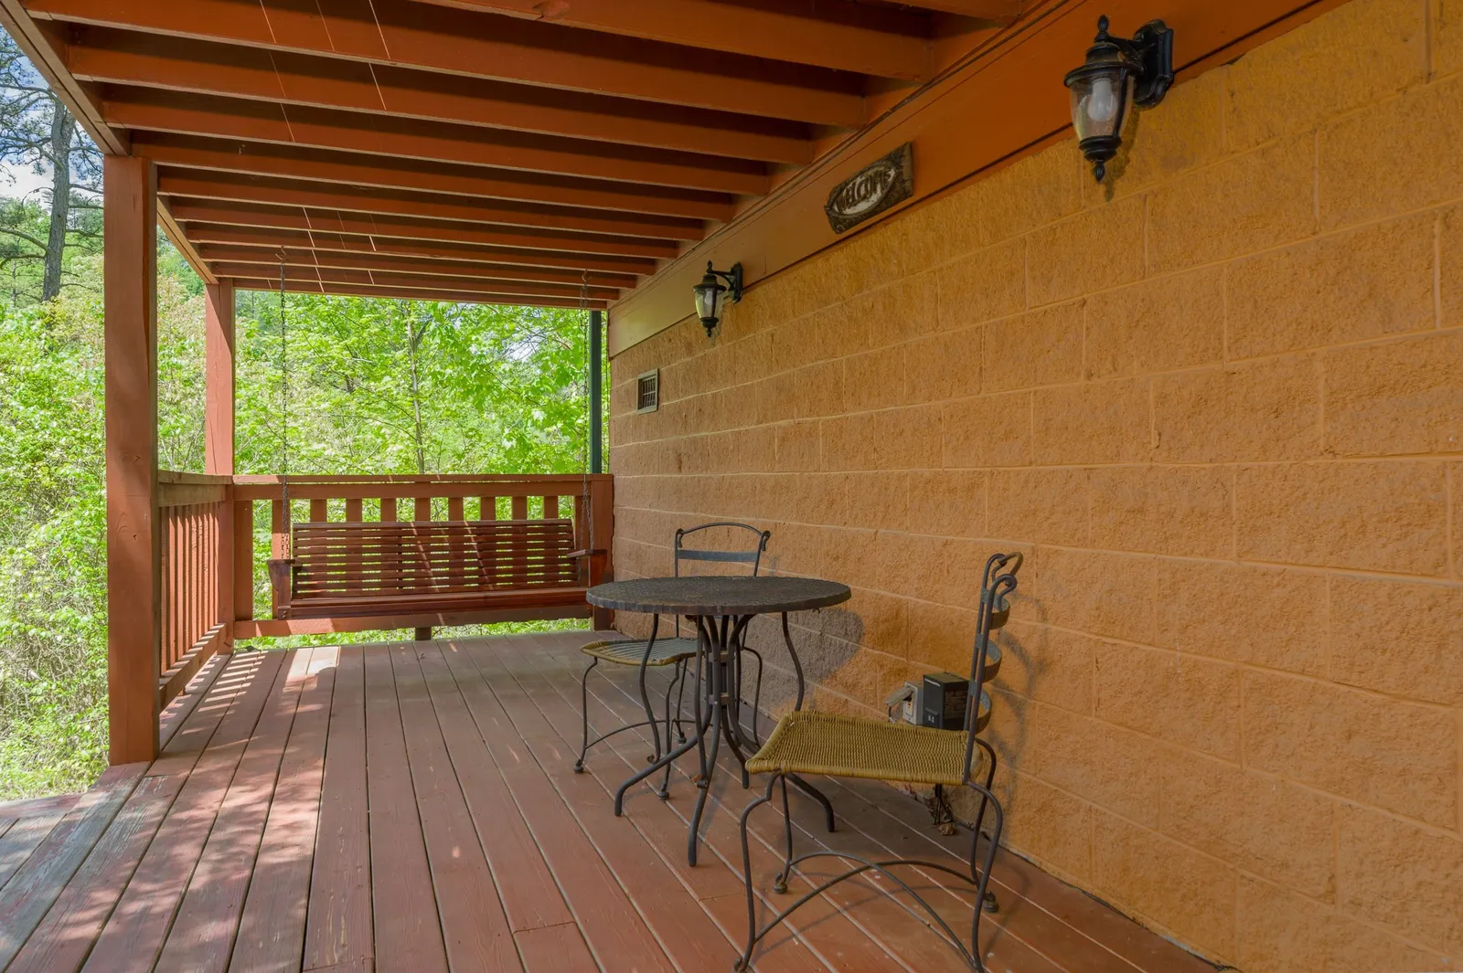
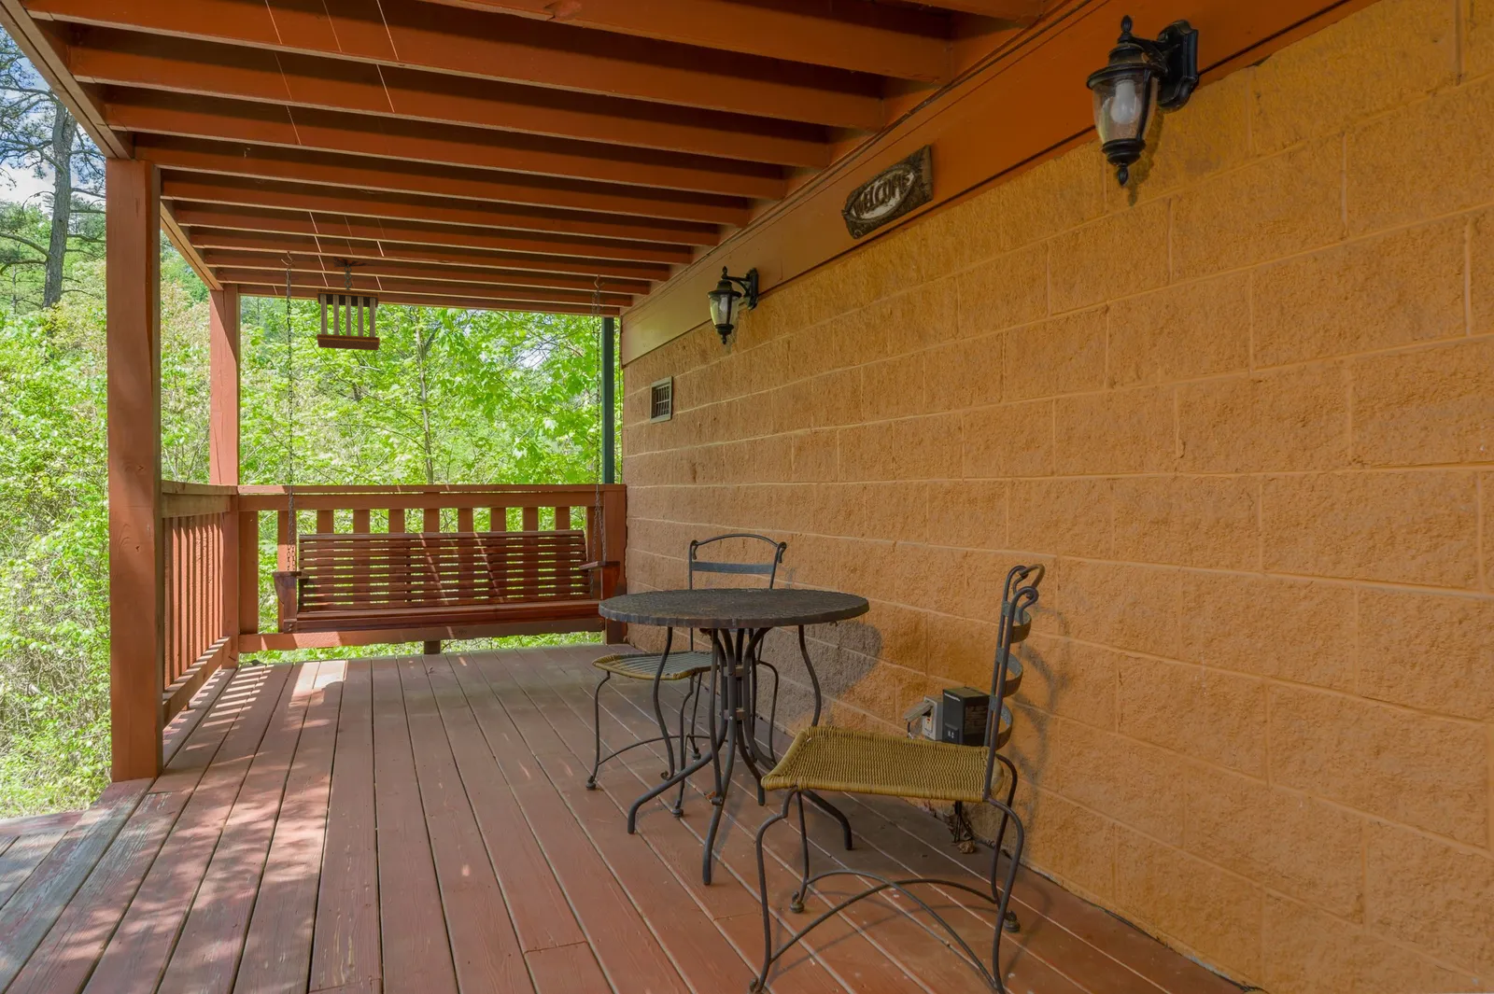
+ wind chime [315,256,381,351]
